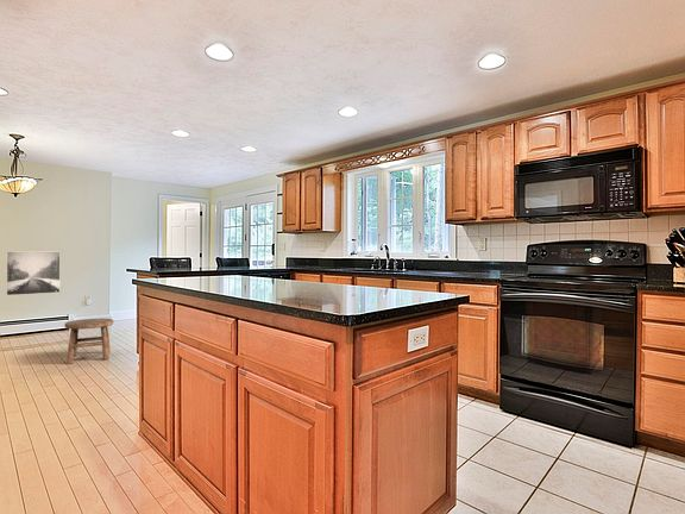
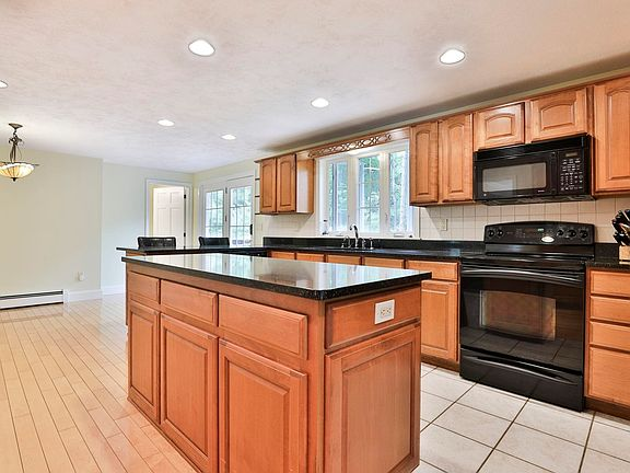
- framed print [5,250,62,296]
- stool [63,318,114,365]
